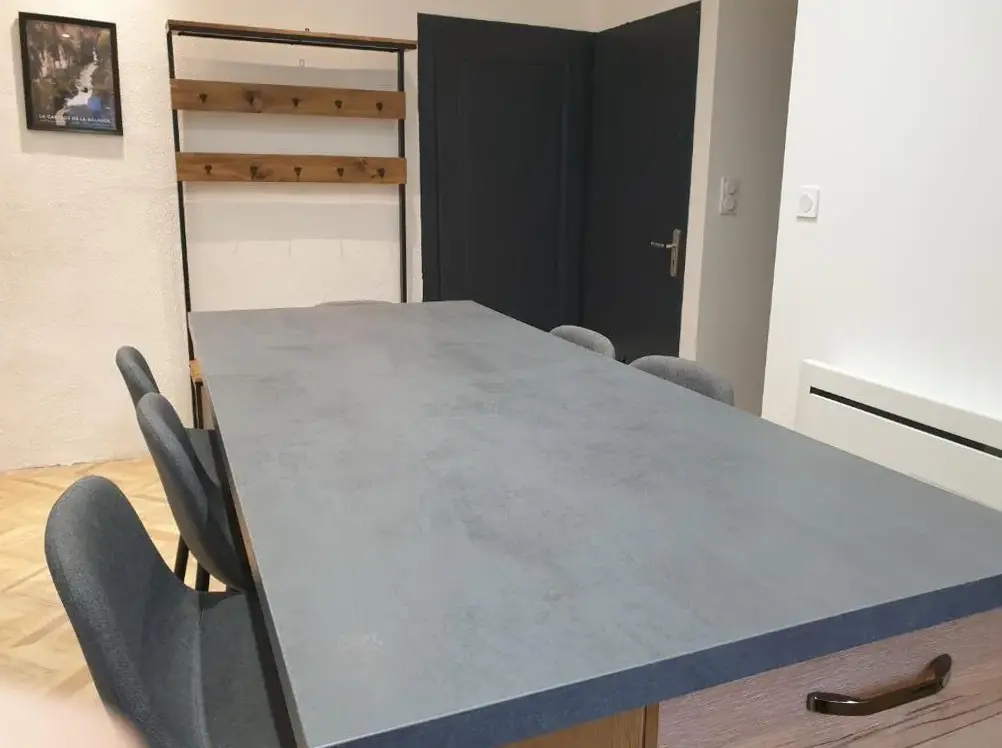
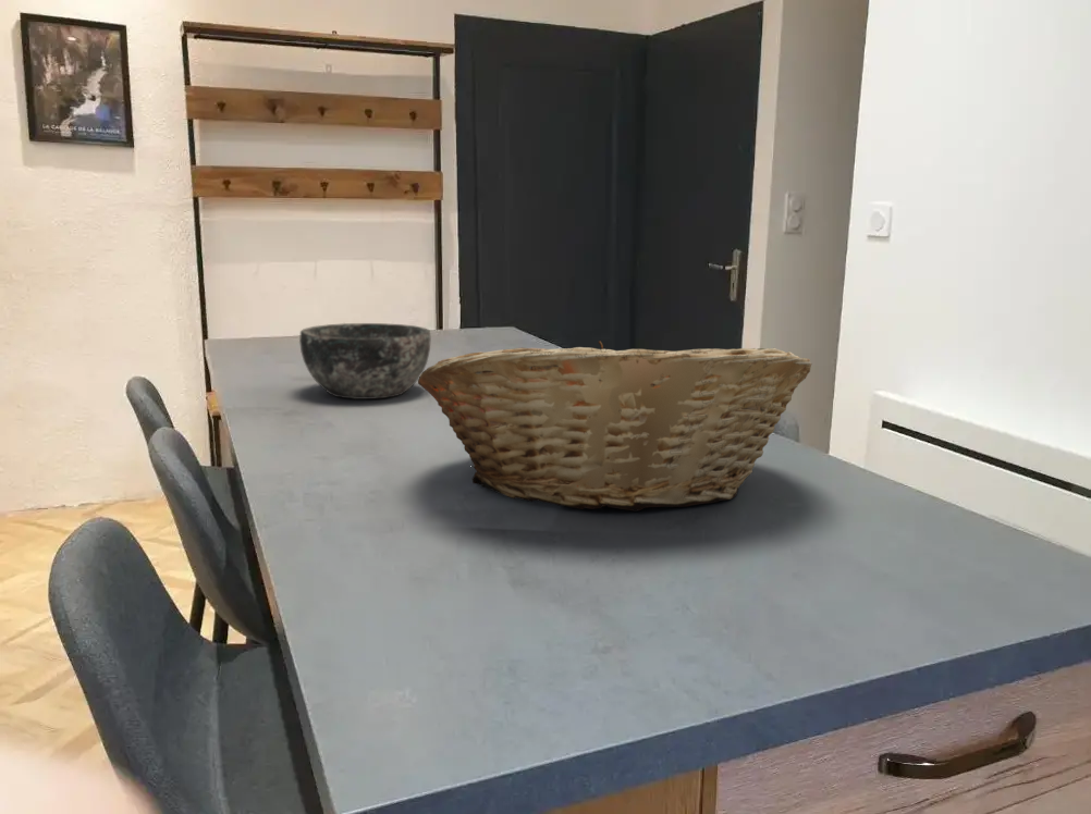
+ bowl [298,322,432,400]
+ fruit basket [417,340,813,513]
